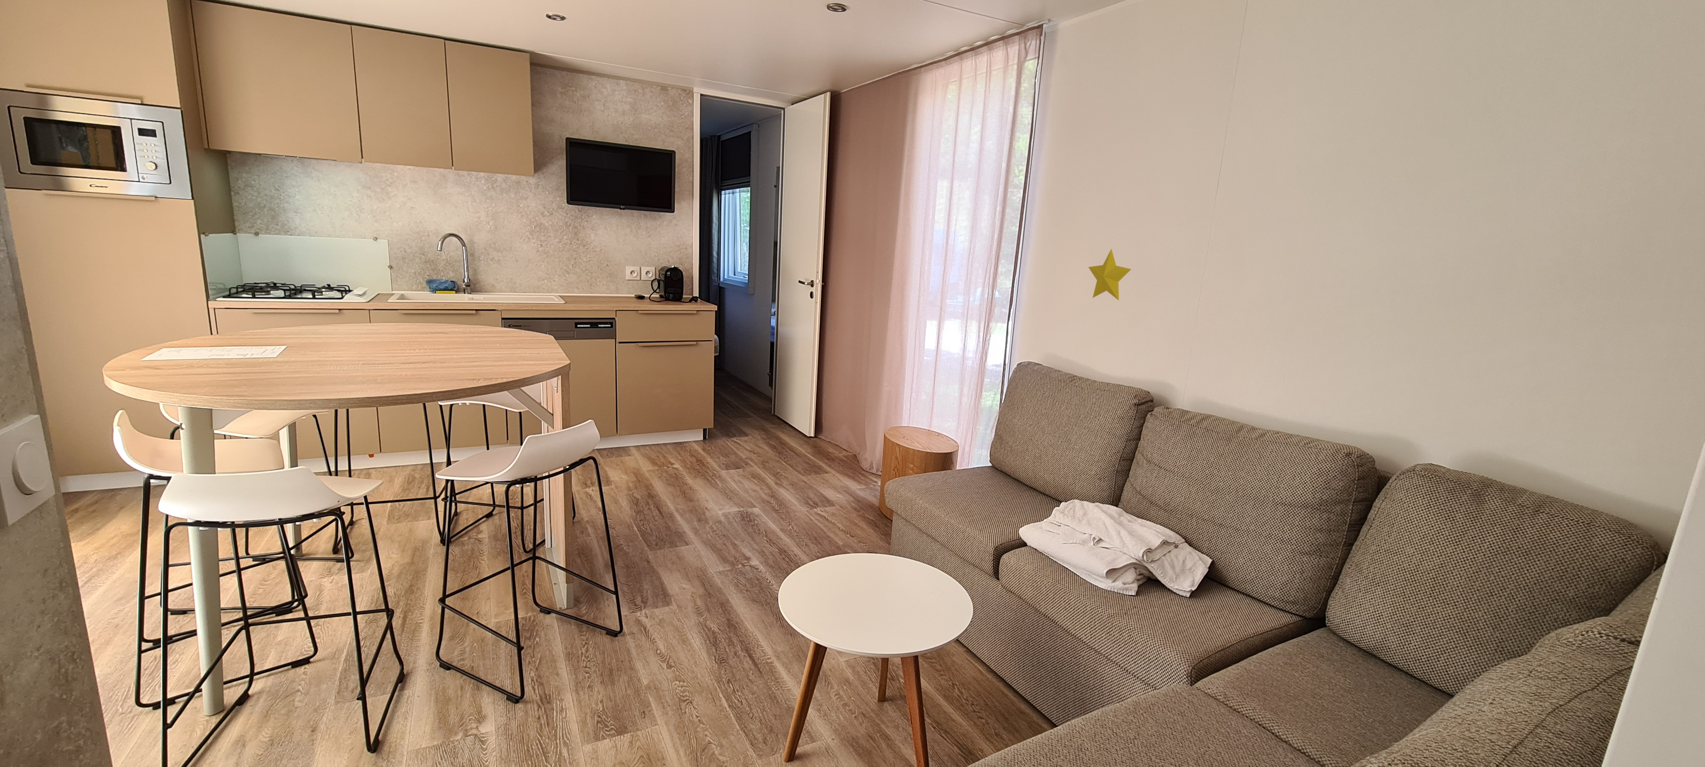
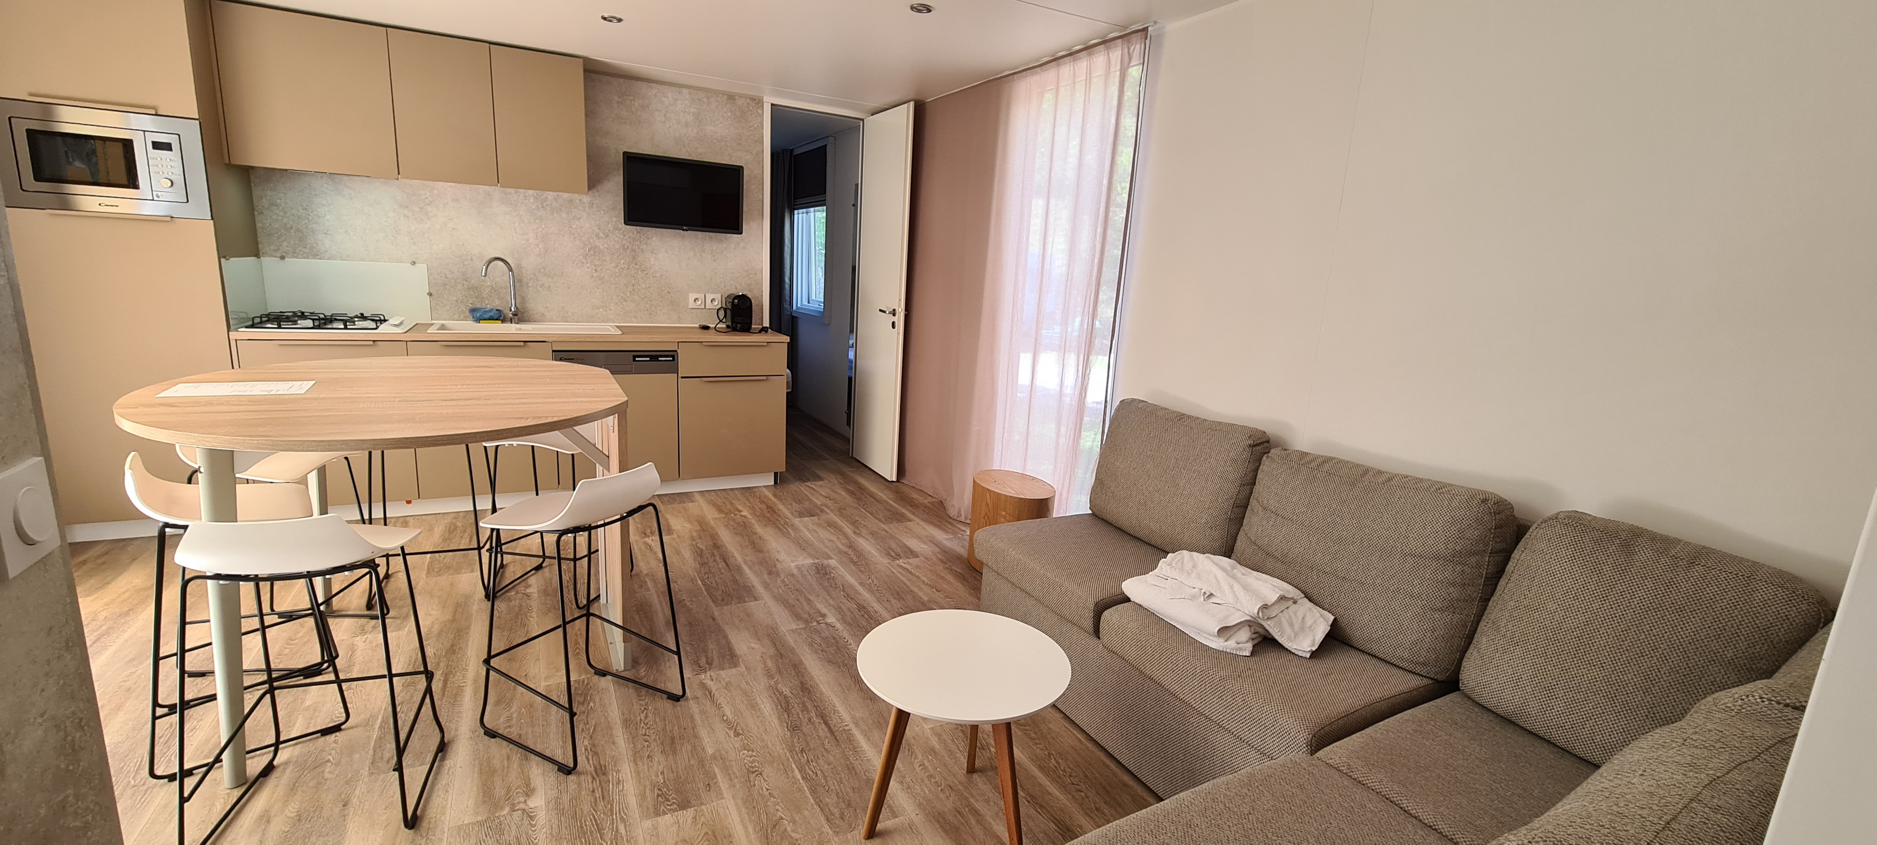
- decorative star [1087,248,1132,301]
